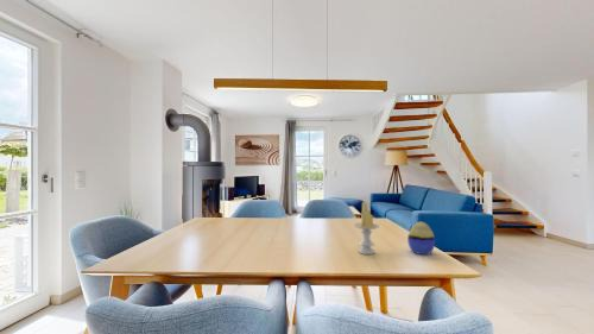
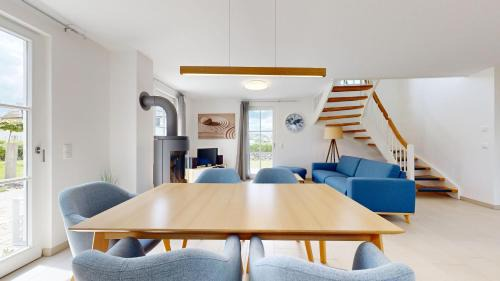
- candle [353,201,381,256]
- decorative egg [406,221,436,256]
